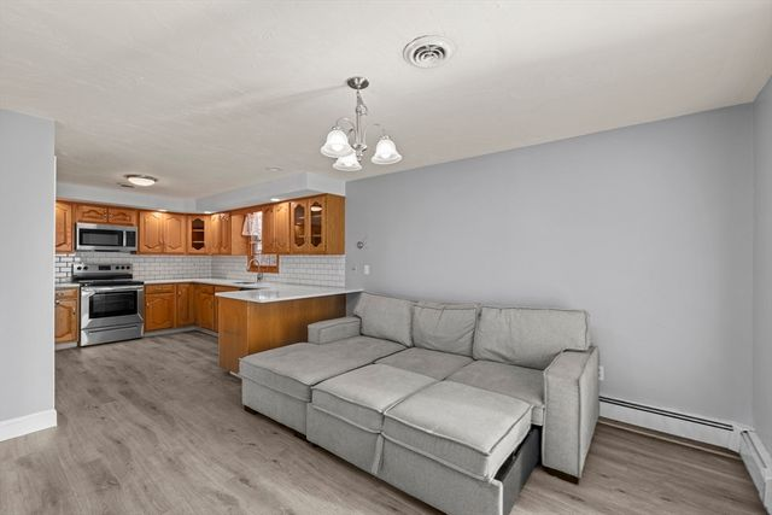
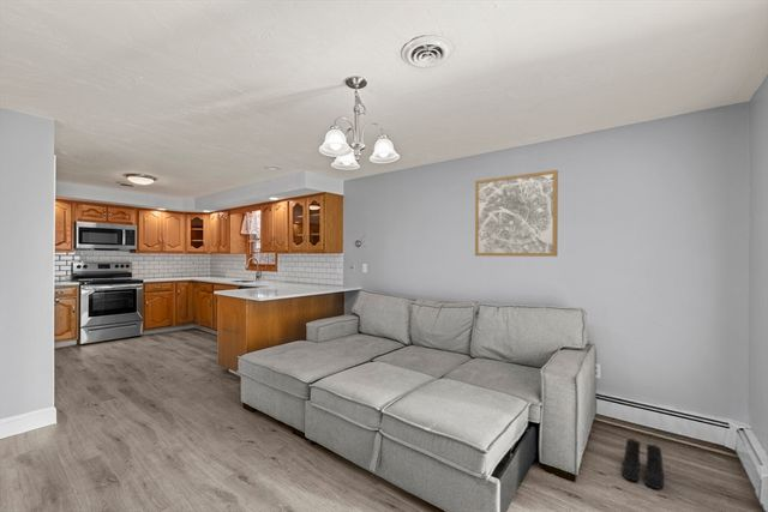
+ boots [620,438,665,490]
+ wall art [474,169,559,258]
